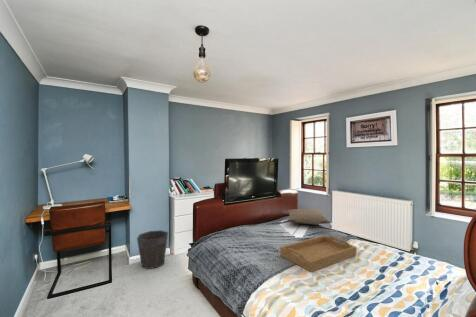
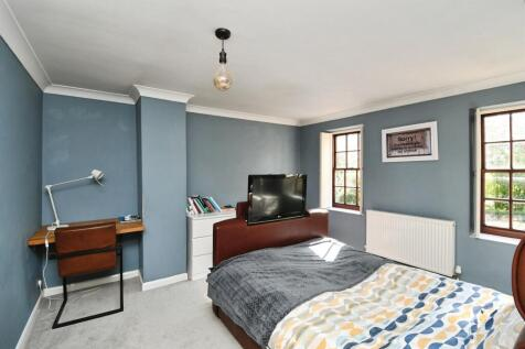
- waste bin [136,229,169,270]
- pillow [286,208,331,226]
- serving tray [279,235,358,273]
